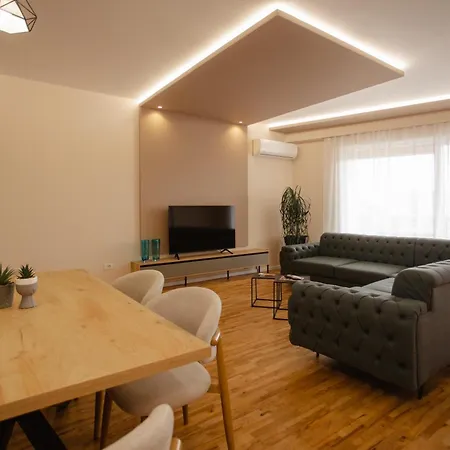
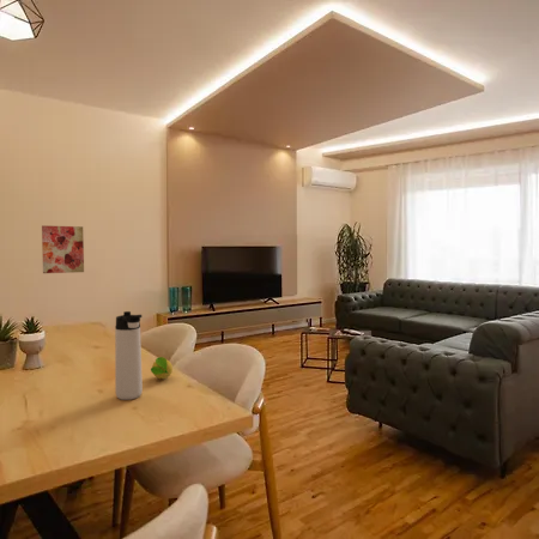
+ thermos bottle [114,310,144,401]
+ fruit [150,356,174,380]
+ wall art [41,224,85,274]
